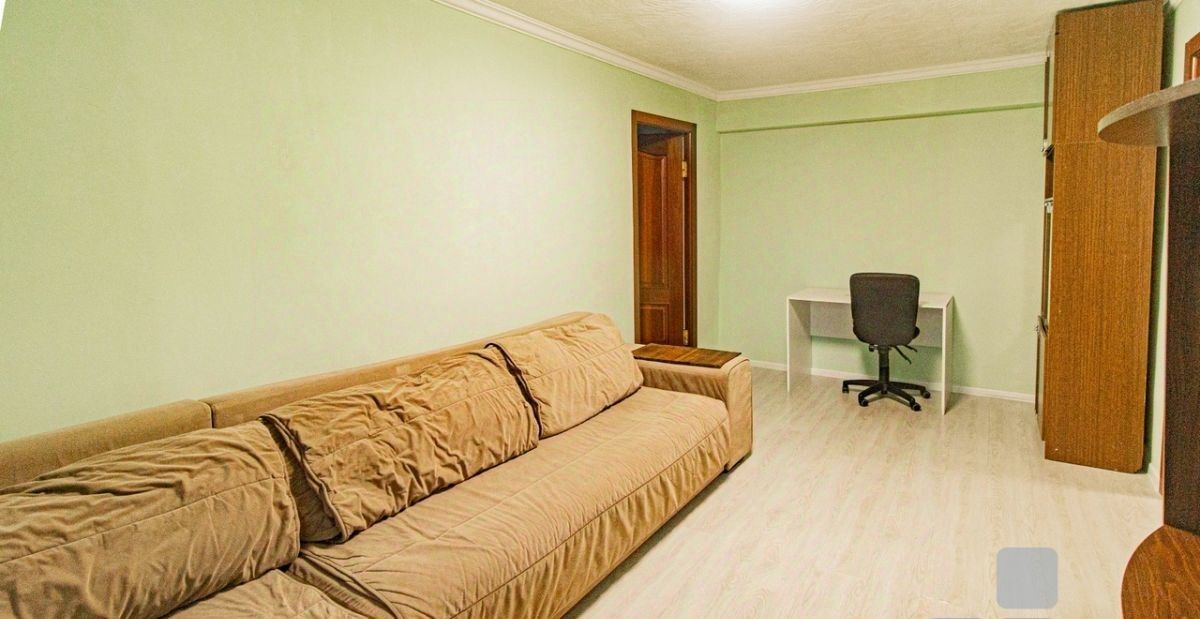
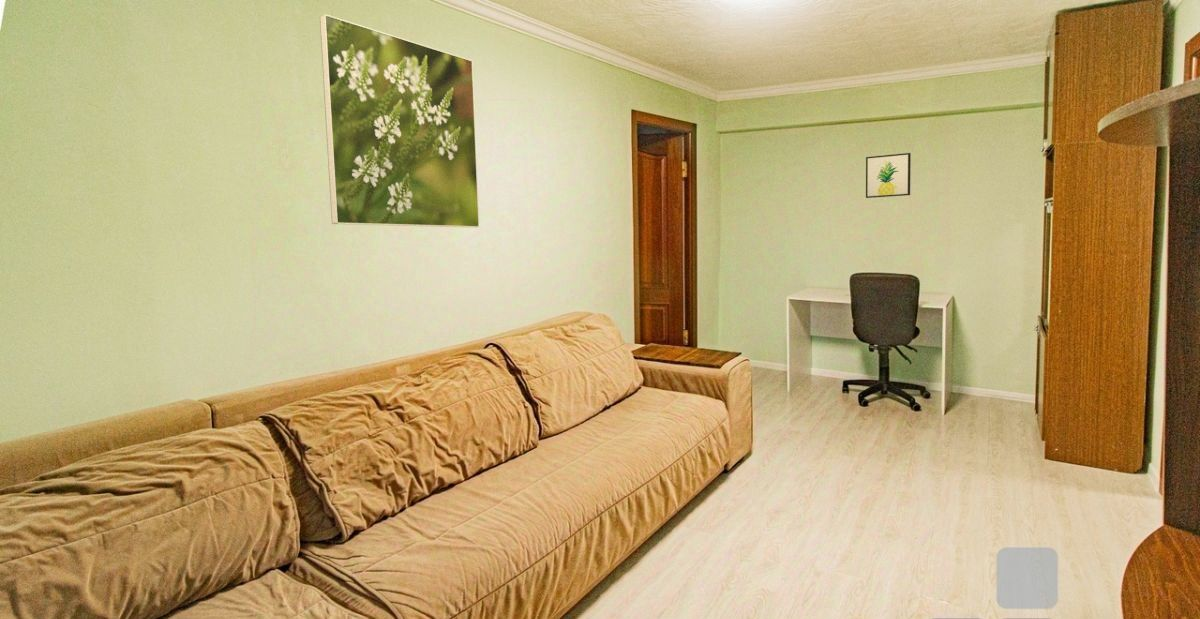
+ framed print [319,13,480,229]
+ wall art [865,152,912,199]
